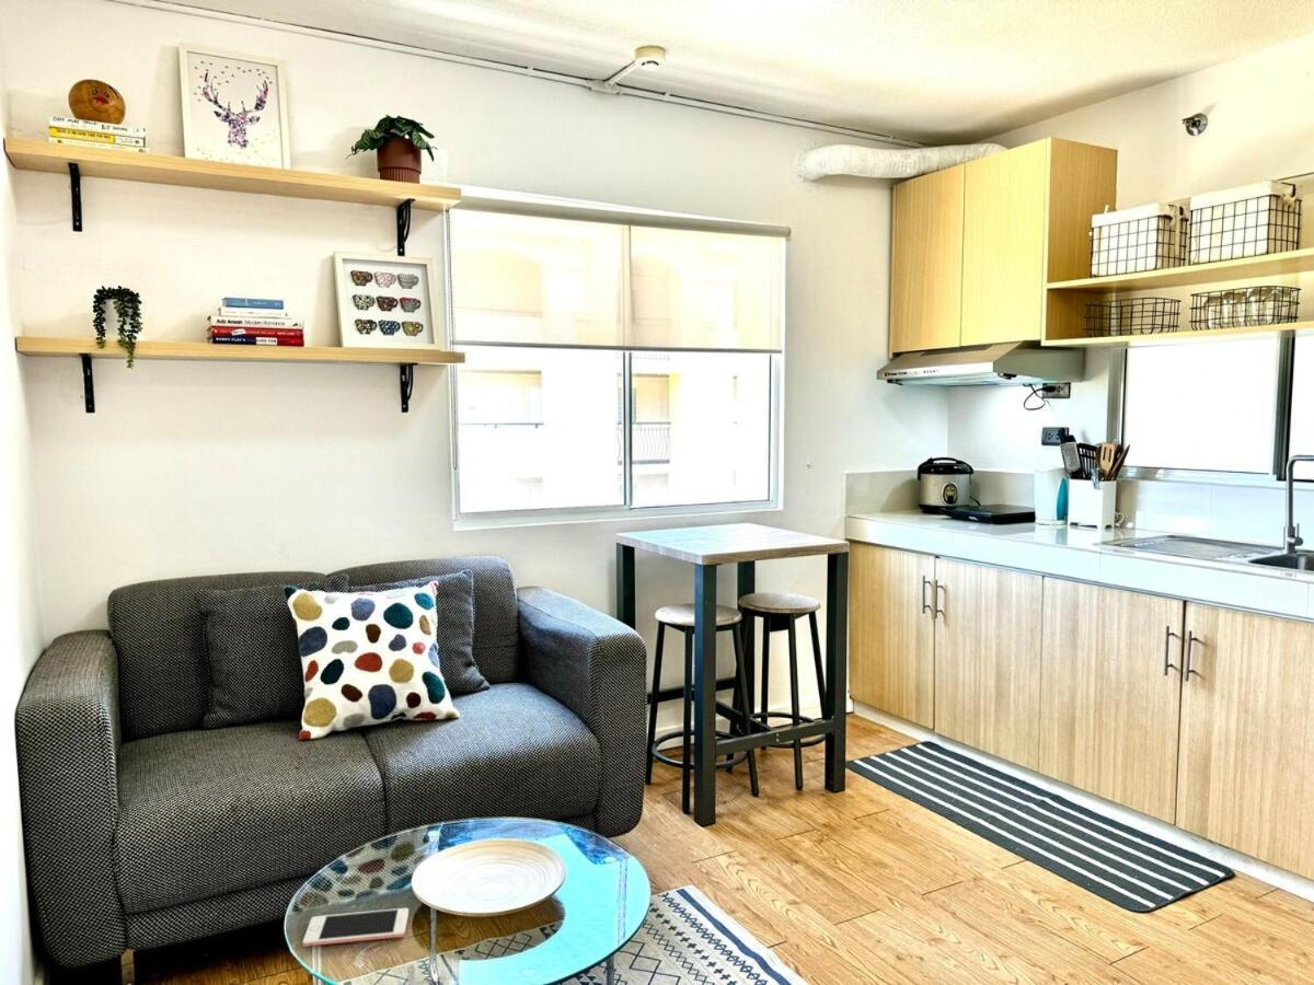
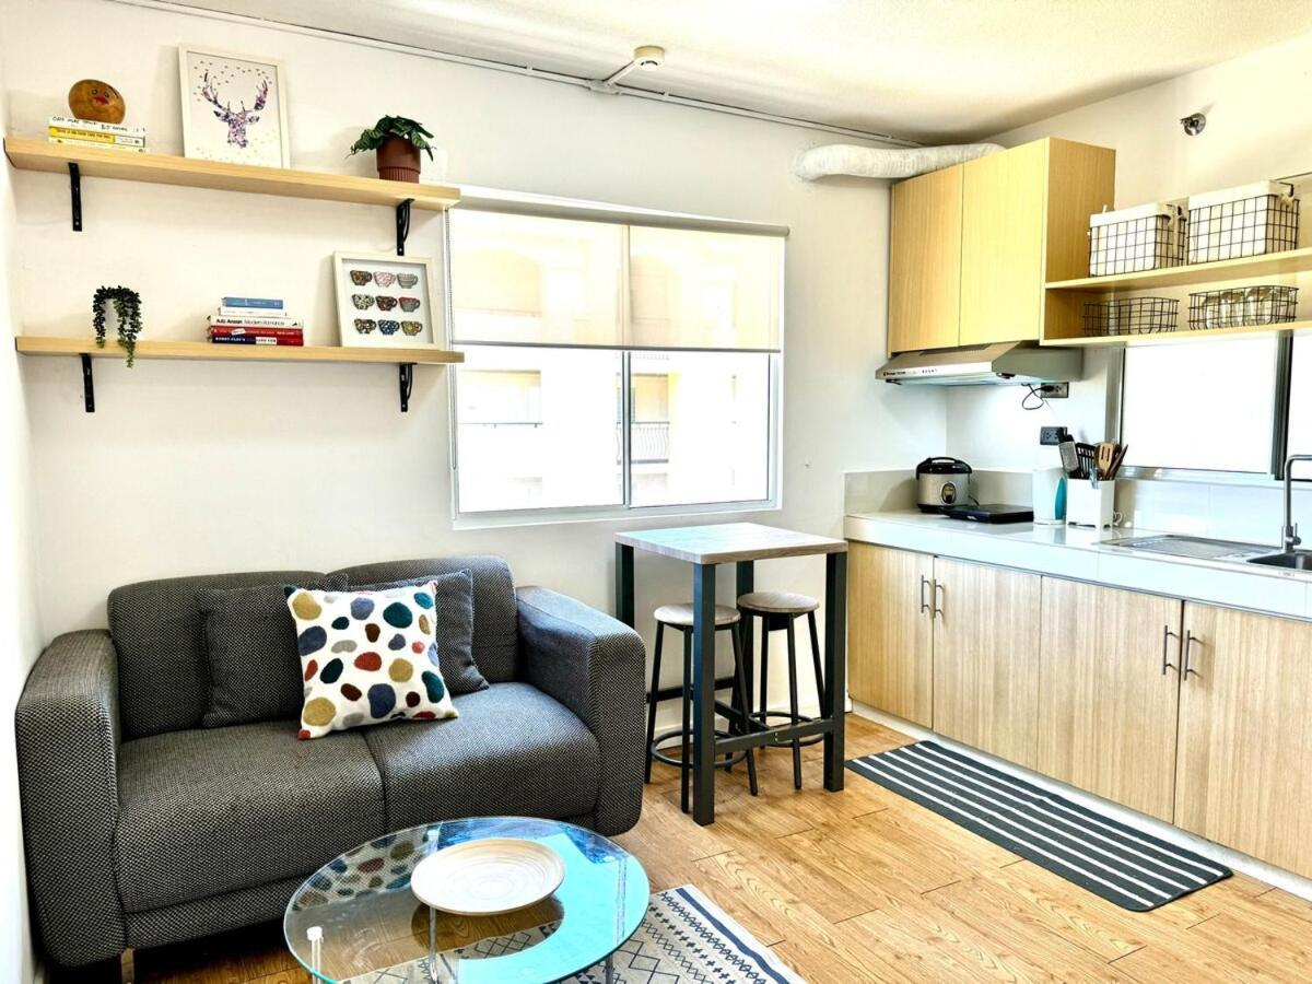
- cell phone [302,907,410,948]
